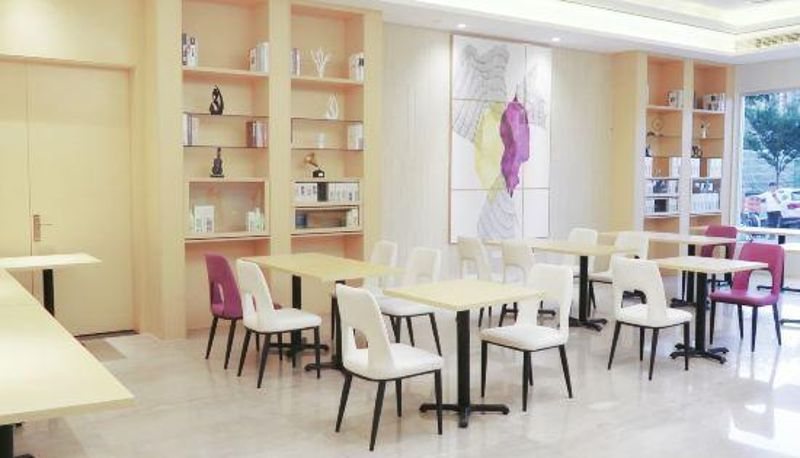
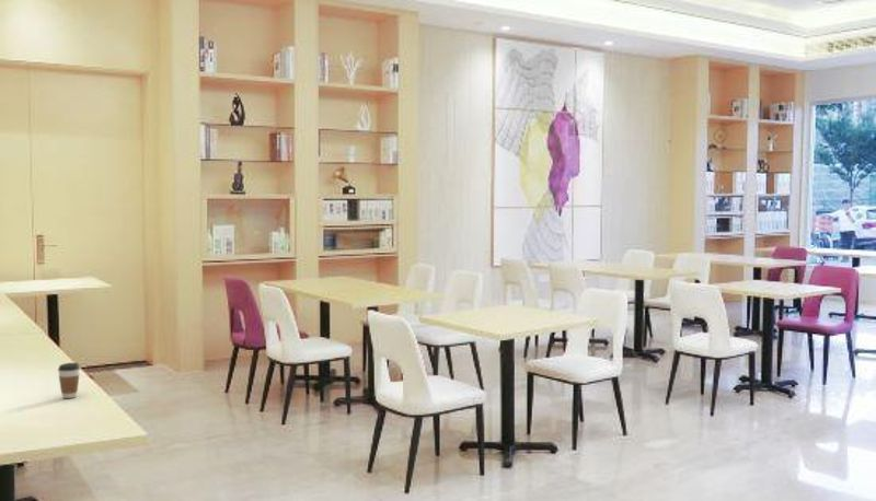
+ coffee cup [57,362,81,399]
